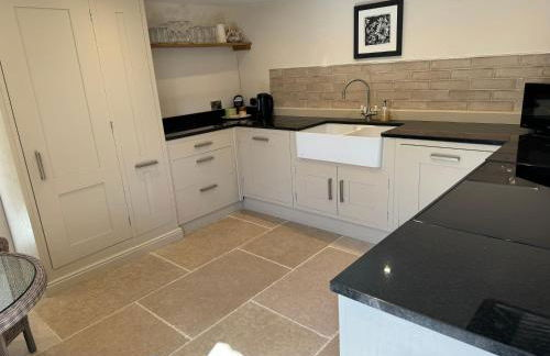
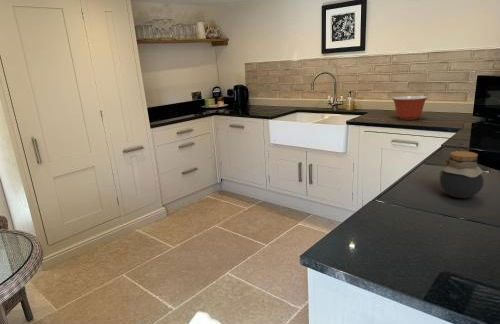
+ jar [438,150,485,199]
+ mixing bowl [391,95,429,121]
